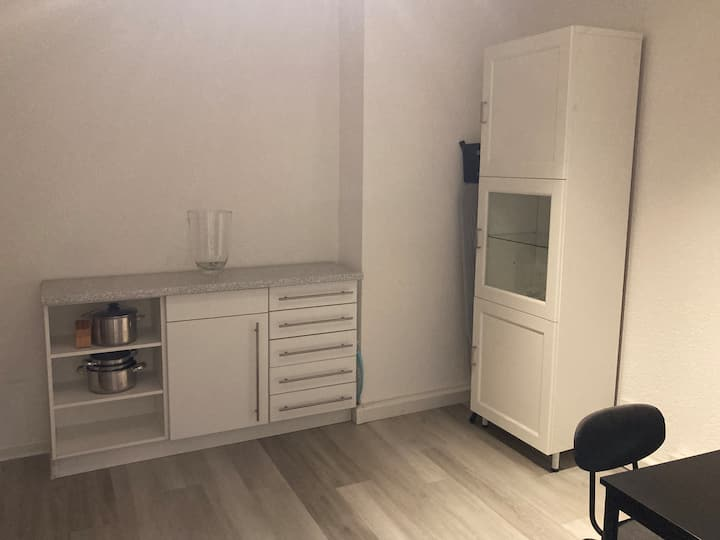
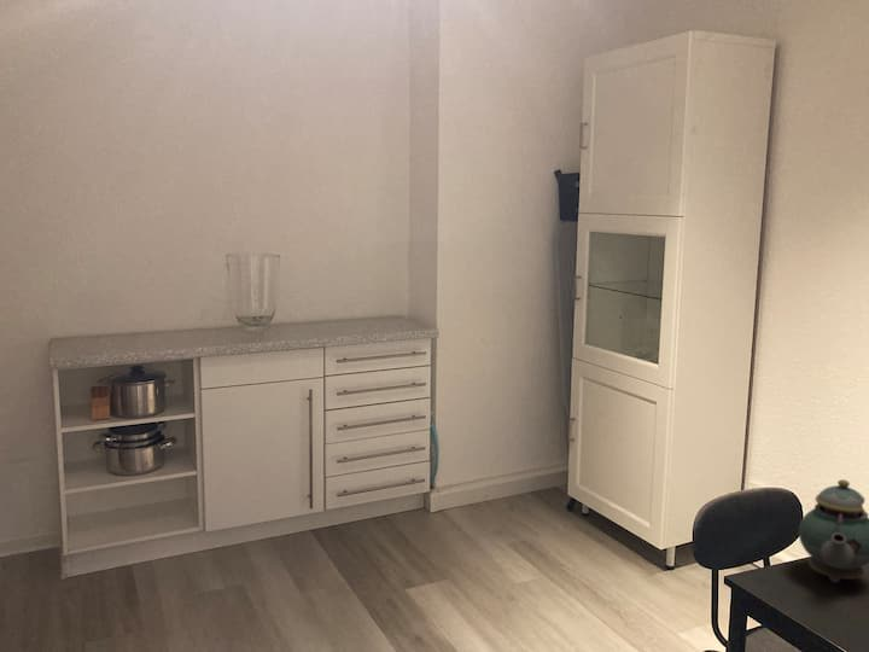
+ teapot [798,478,869,584]
